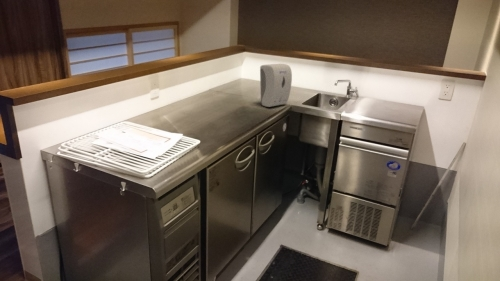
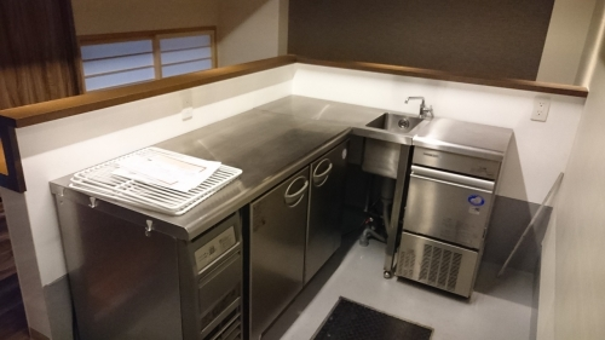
- soap dispenser [259,63,293,108]
